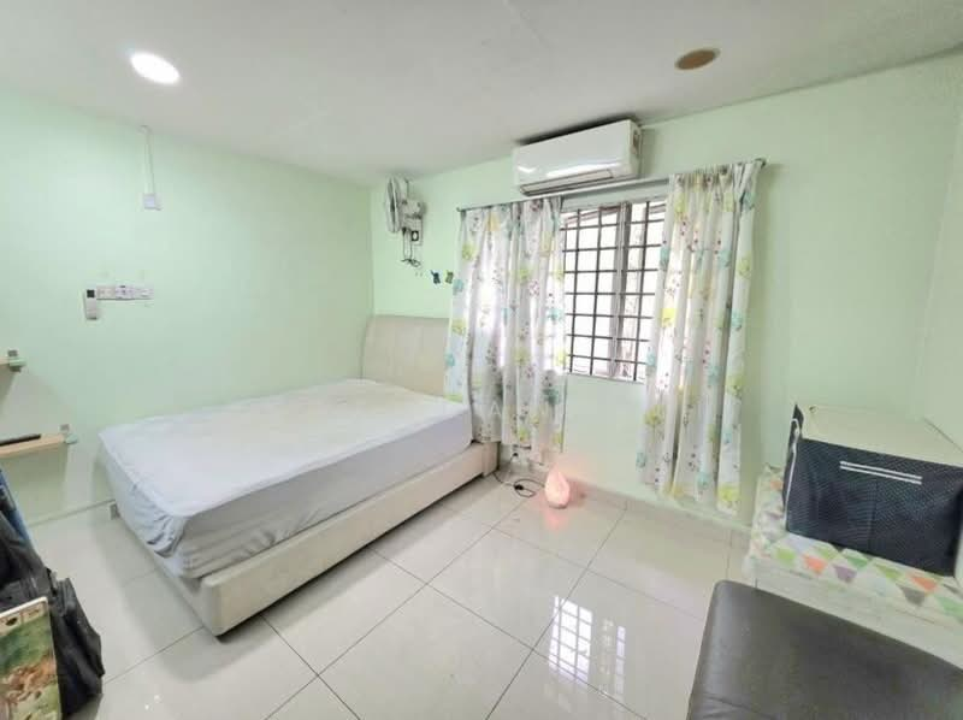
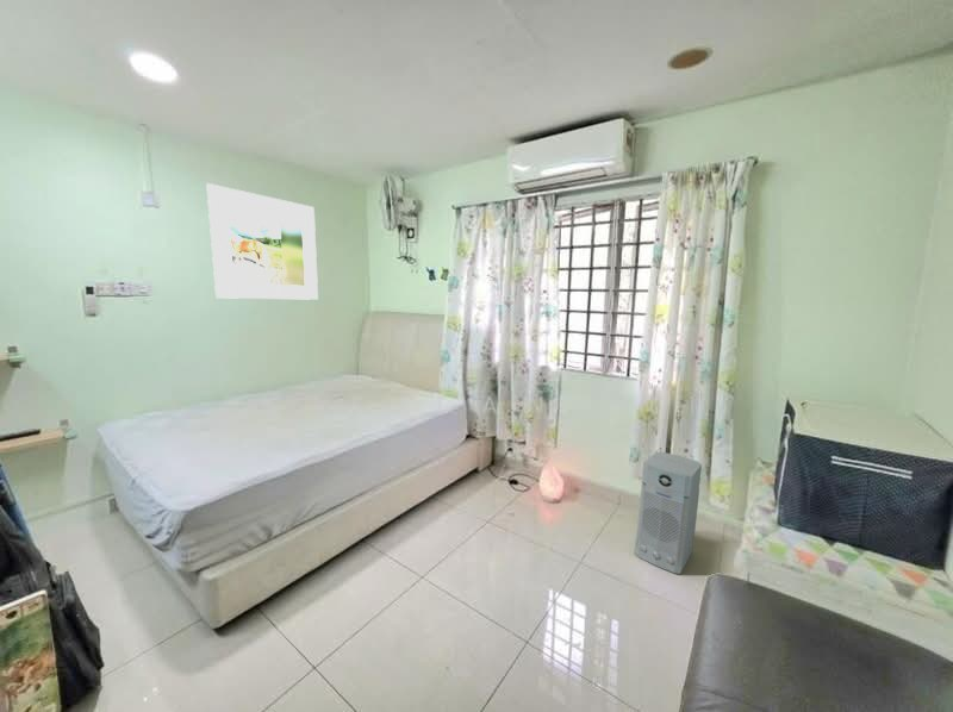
+ air purifier [633,451,703,575]
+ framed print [205,182,319,301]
